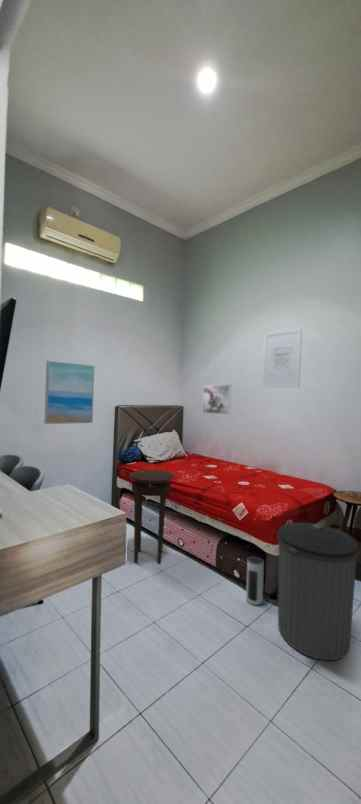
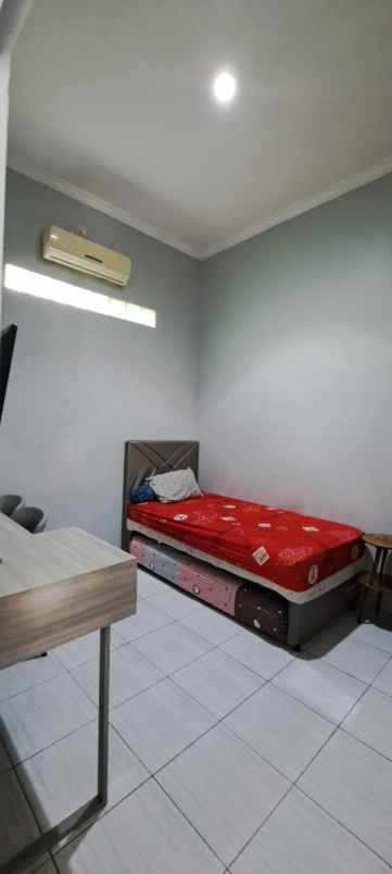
- stool [128,469,175,564]
- trash can [277,522,360,661]
- wall art [43,360,95,425]
- wall art [261,327,303,388]
- speaker [245,556,265,606]
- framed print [201,383,232,416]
